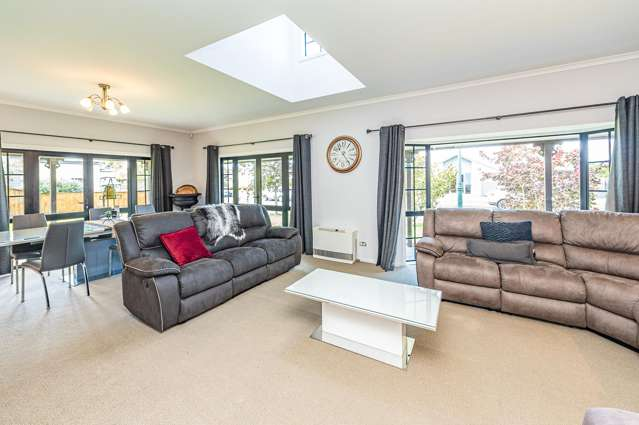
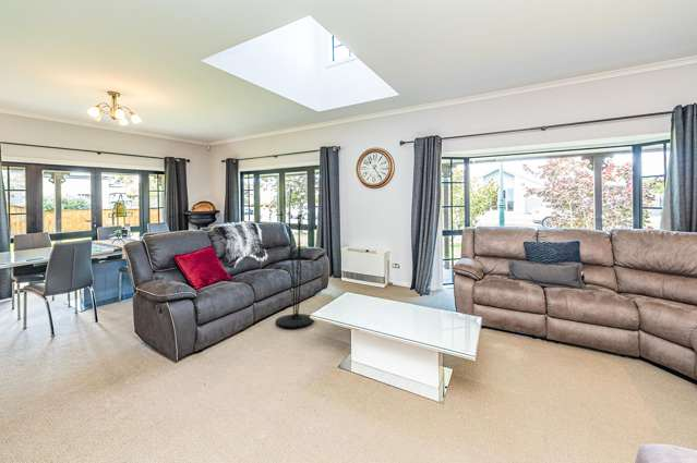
+ floor lamp [274,184,315,329]
